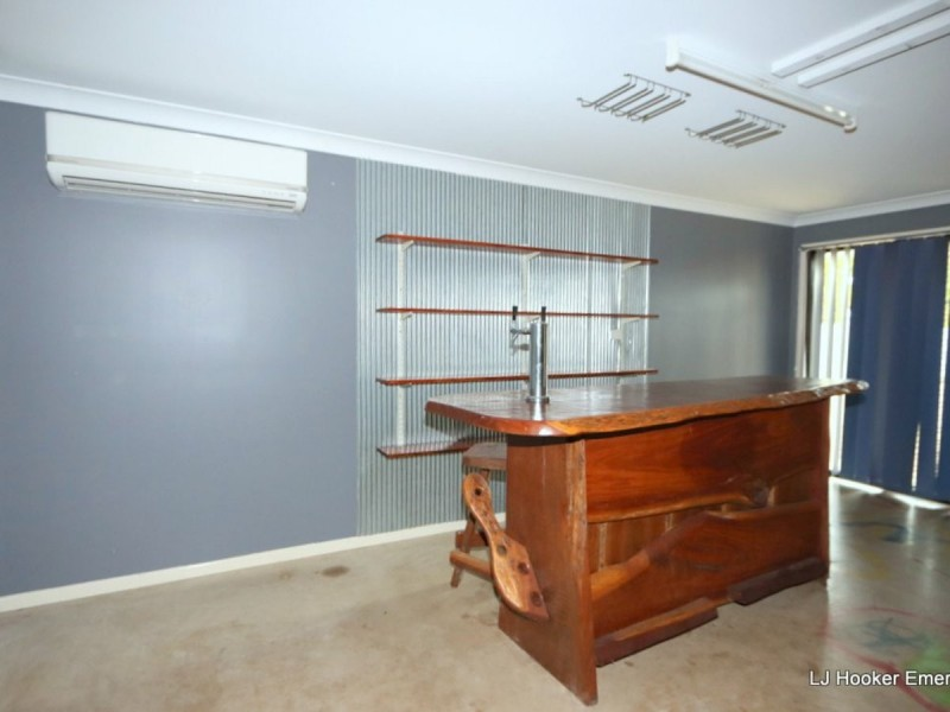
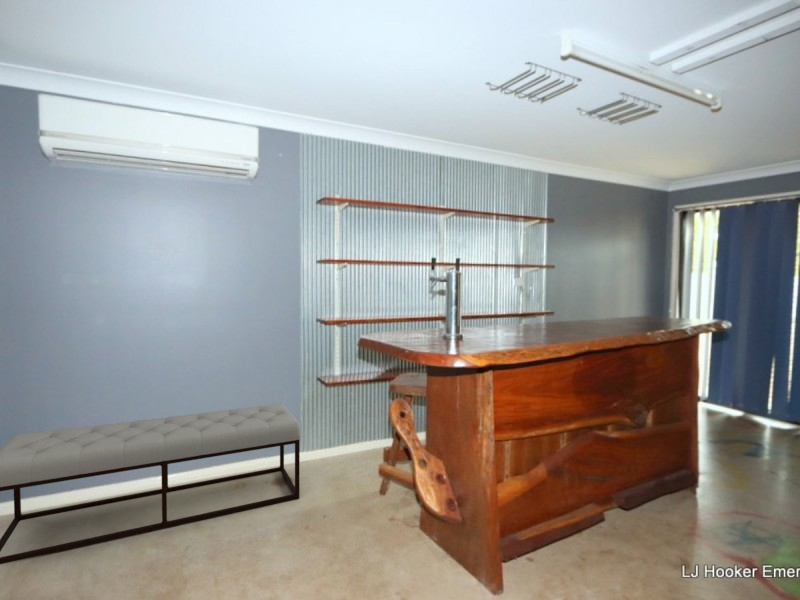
+ bench [0,403,302,565]
